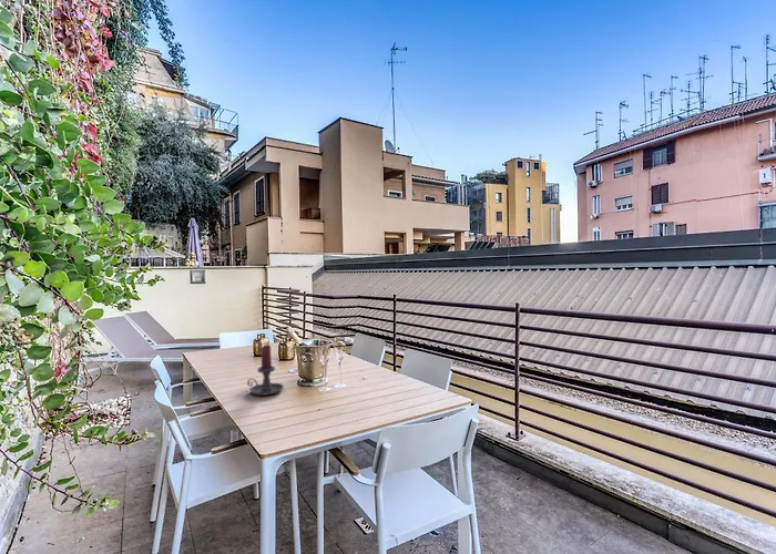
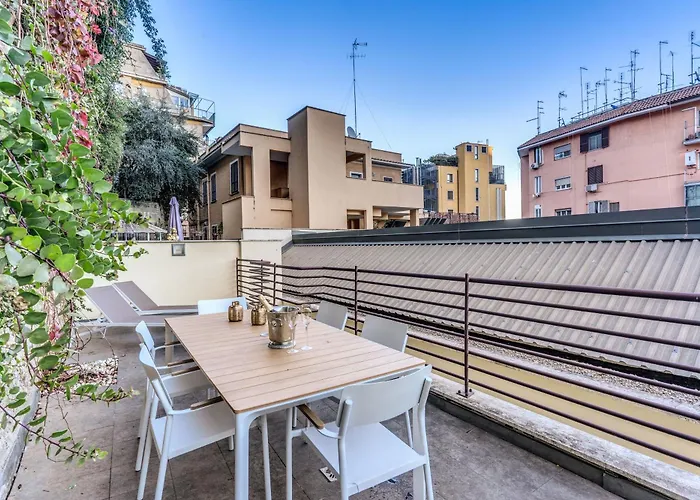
- candle holder [246,345,285,397]
